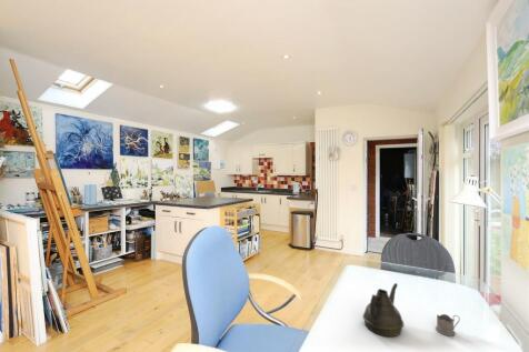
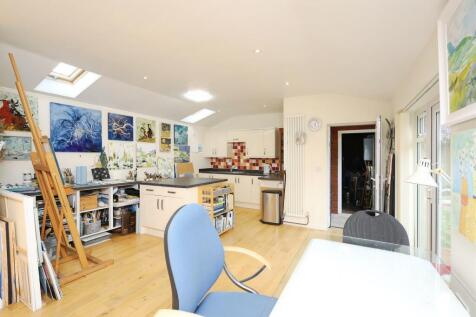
- teapot [361,282,405,338]
- tea glass holder [435,313,461,338]
